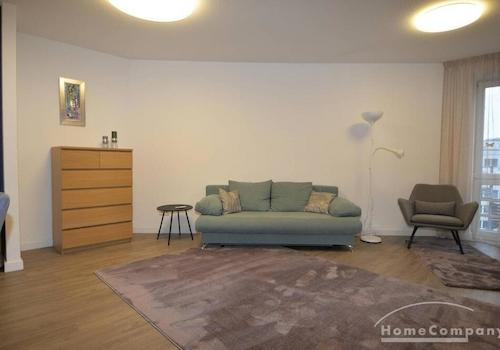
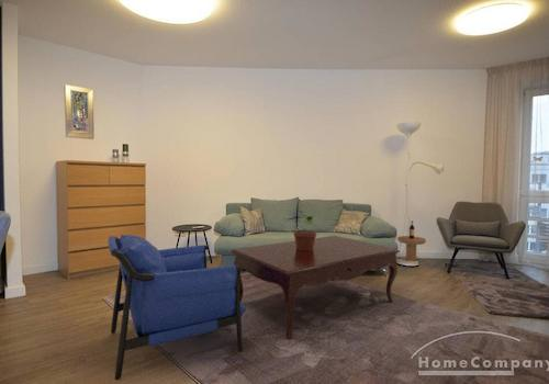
+ side table [396,221,427,262]
+ potted plant [292,210,317,250]
+ armchair [107,234,247,381]
+ coffee table [231,235,401,341]
